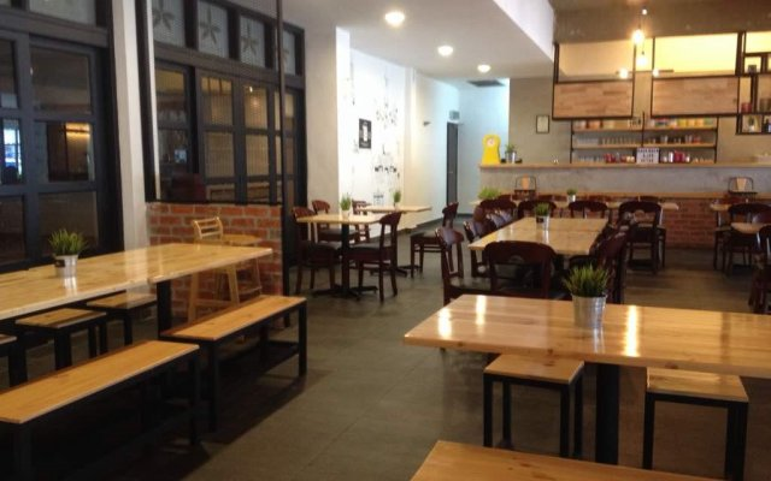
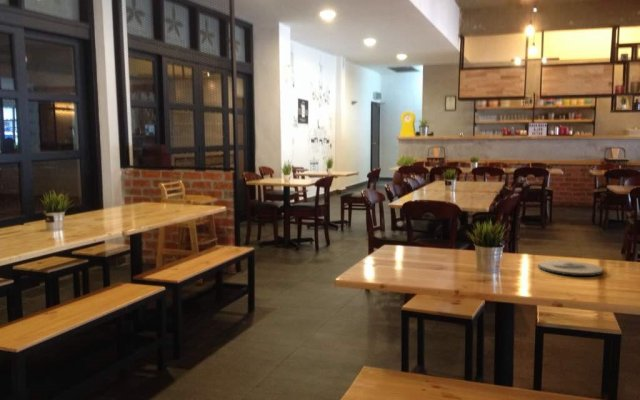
+ plate [537,259,604,277]
